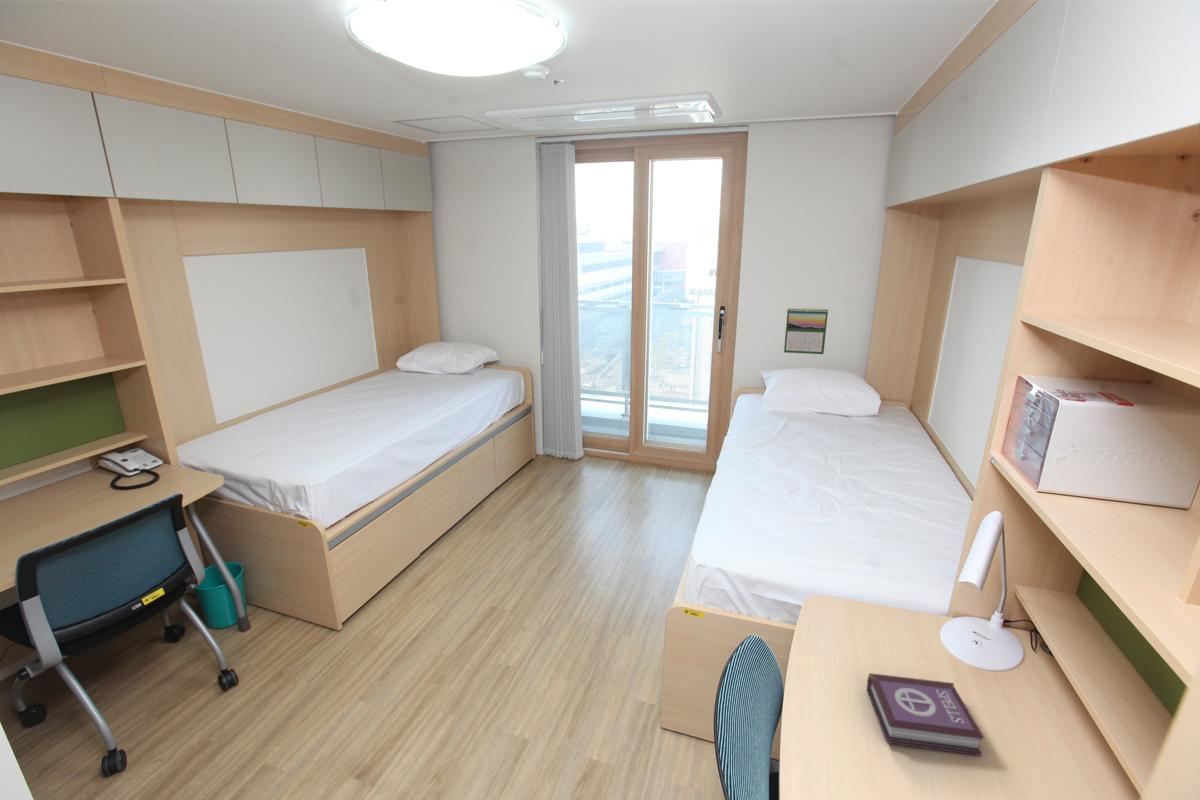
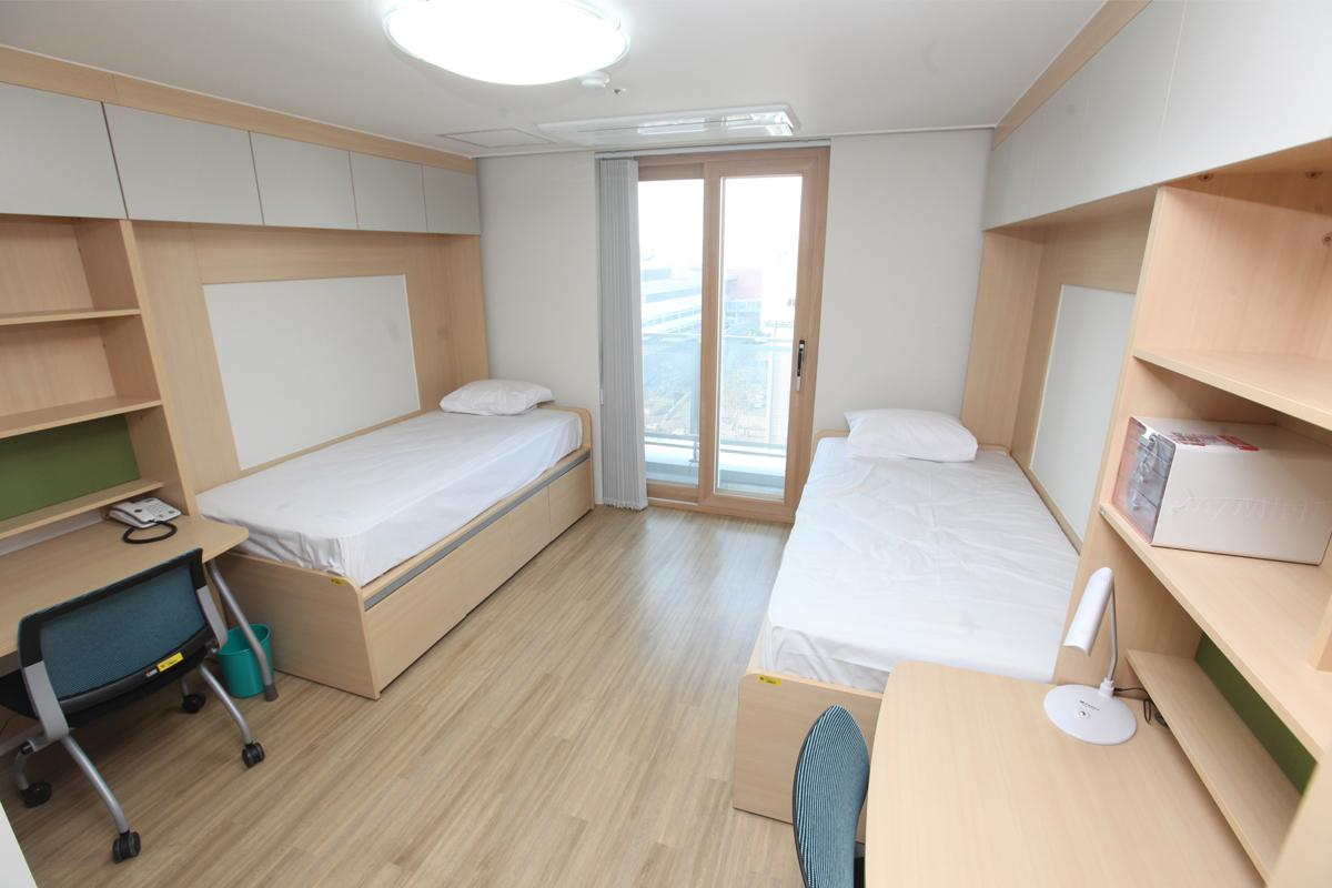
- calendar [783,306,829,355]
- book [866,672,986,757]
